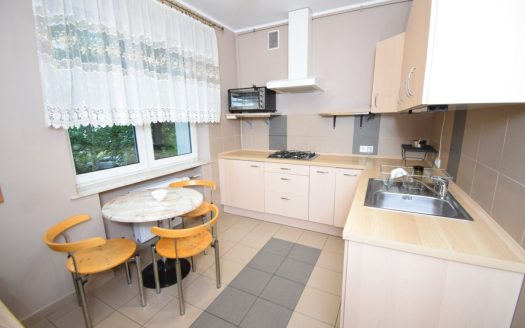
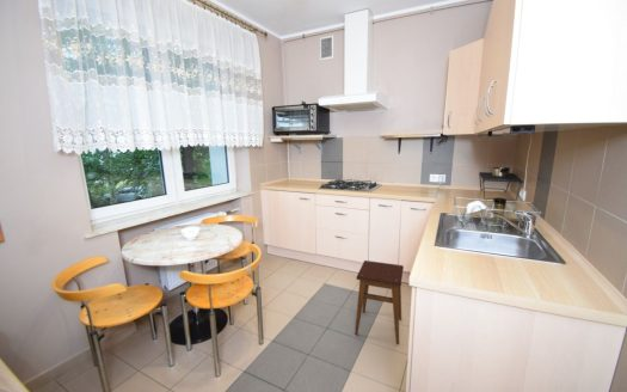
+ stool [354,259,405,345]
